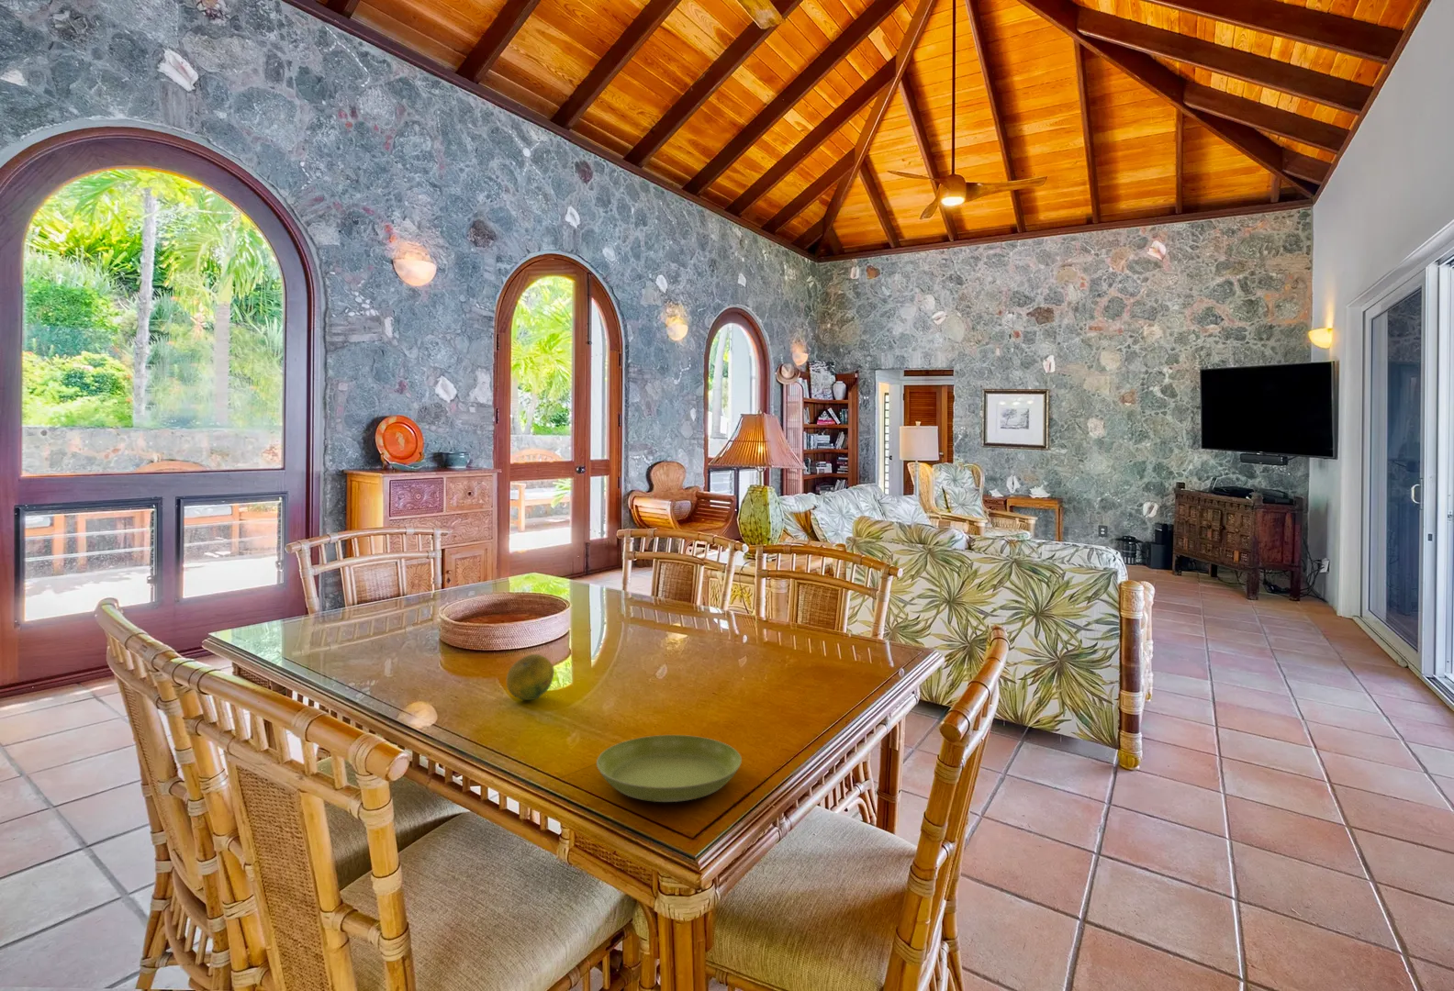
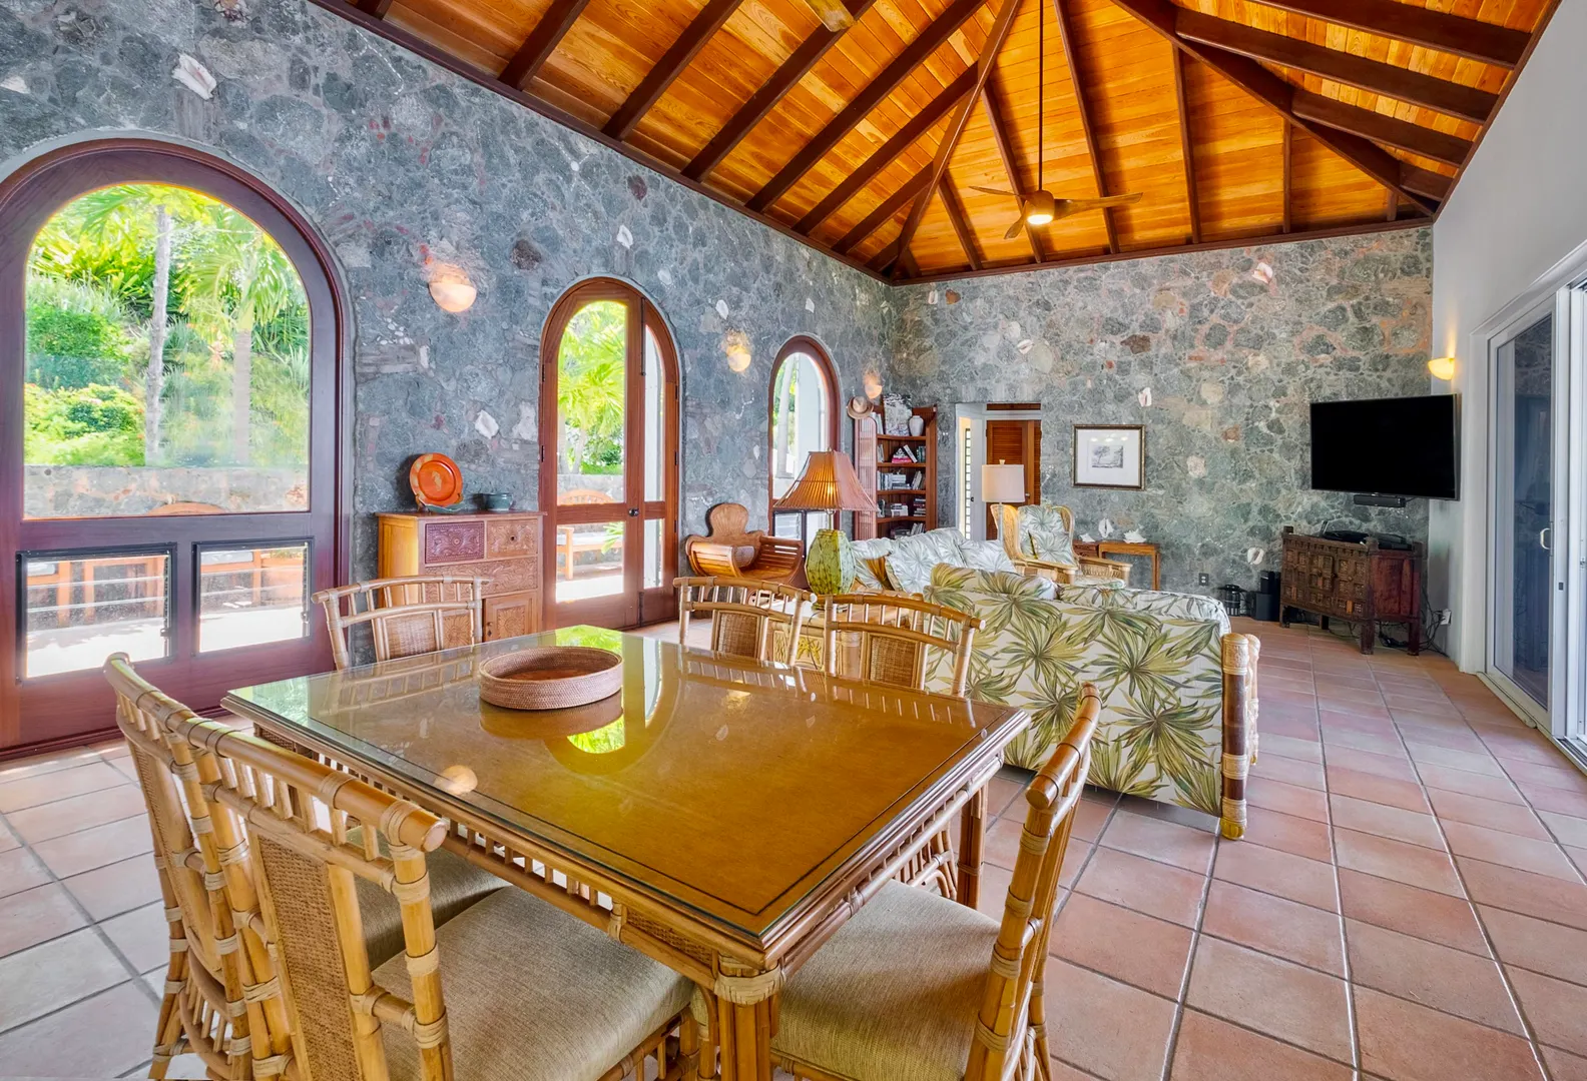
- fruit [506,653,556,702]
- saucer [596,734,742,803]
